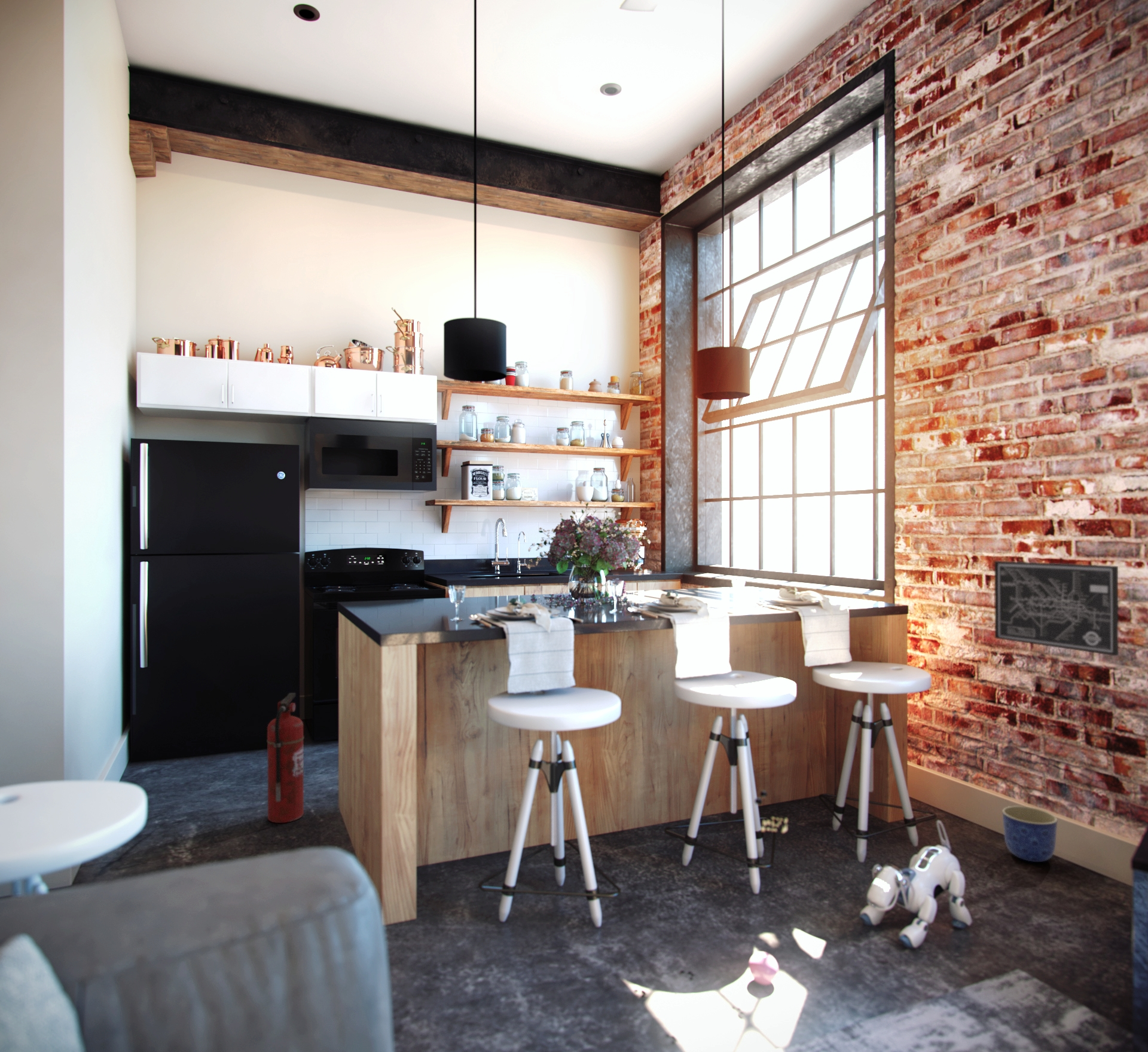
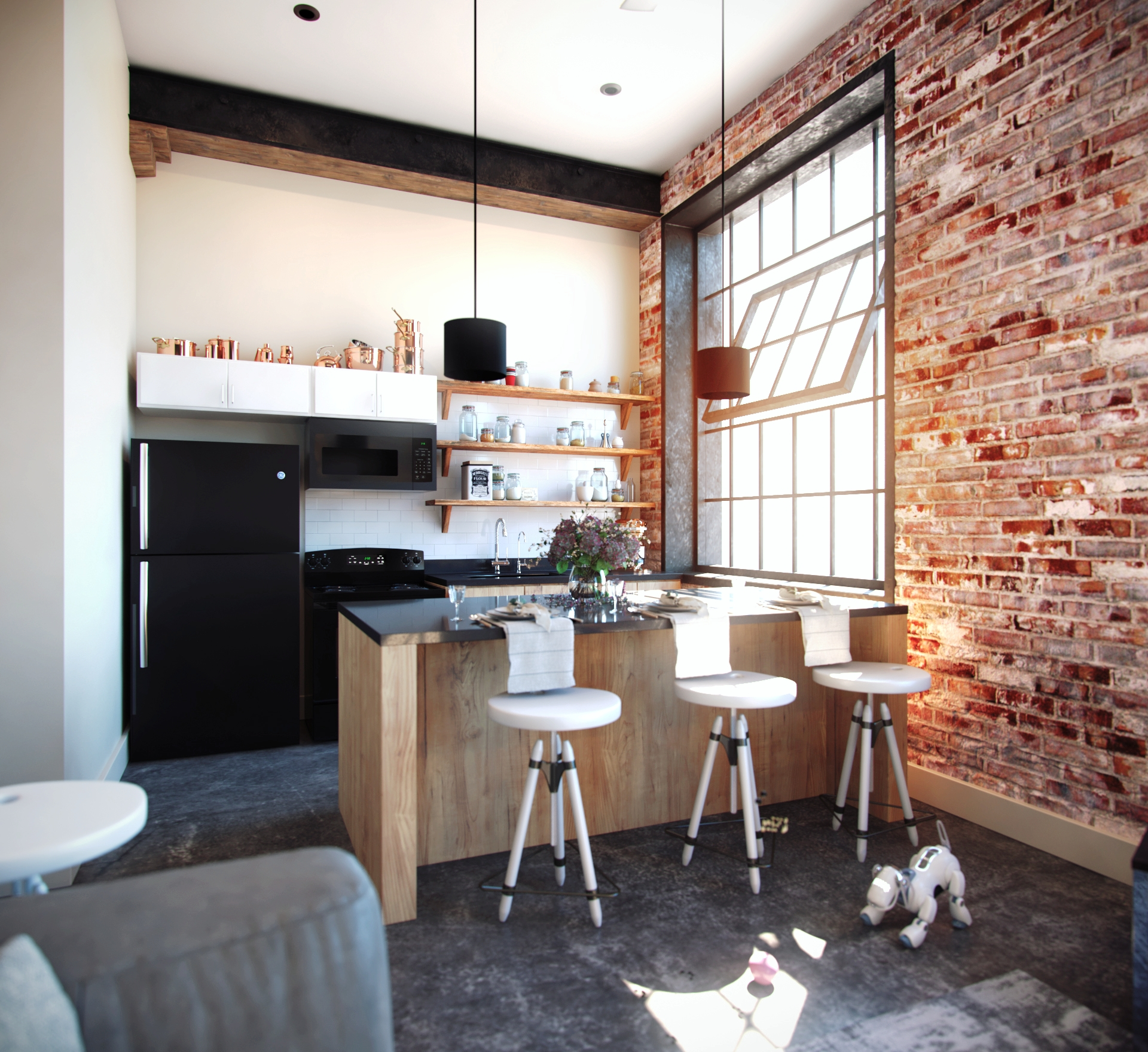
- wall art [994,560,1119,656]
- planter [1002,806,1058,863]
- fire extinguisher [267,692,304,824]
